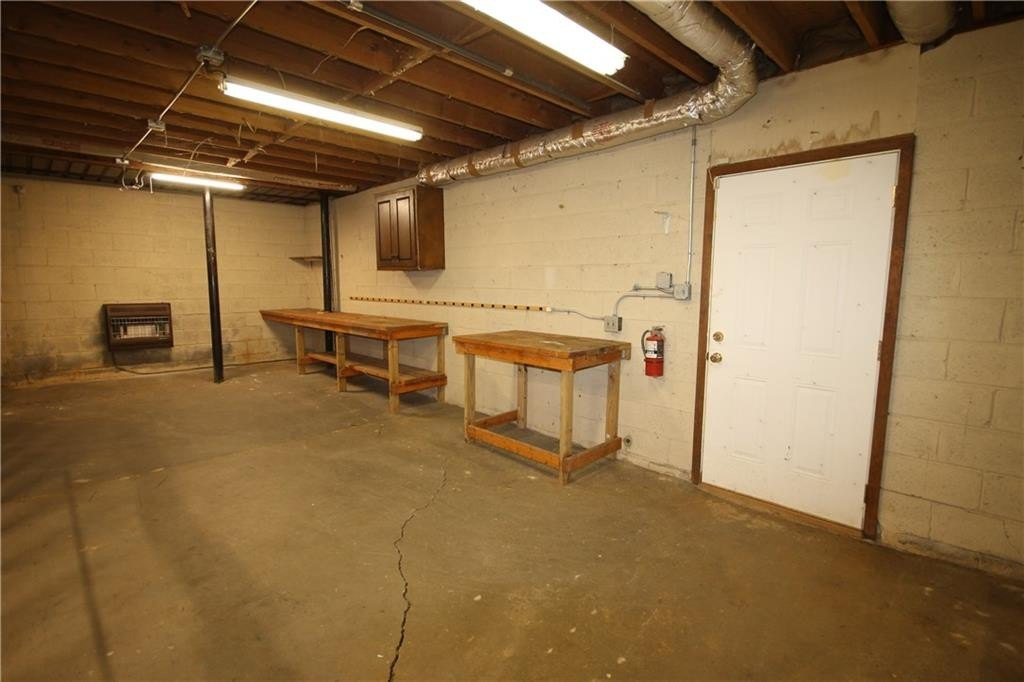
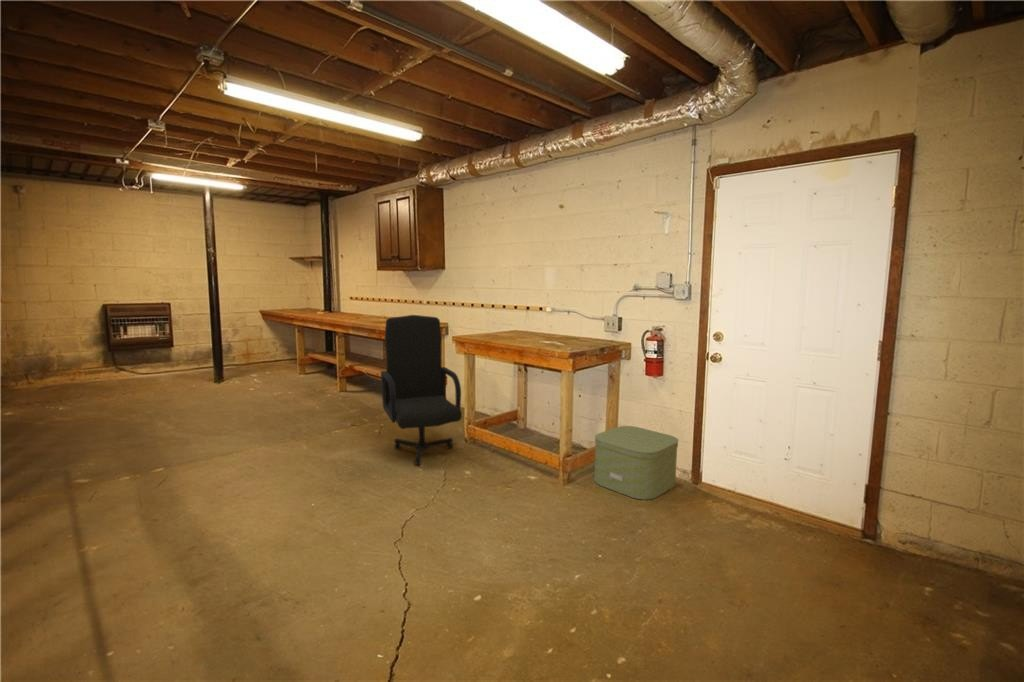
+ chair [380,314,463,466]
+ storage box [593,425,680,501]
